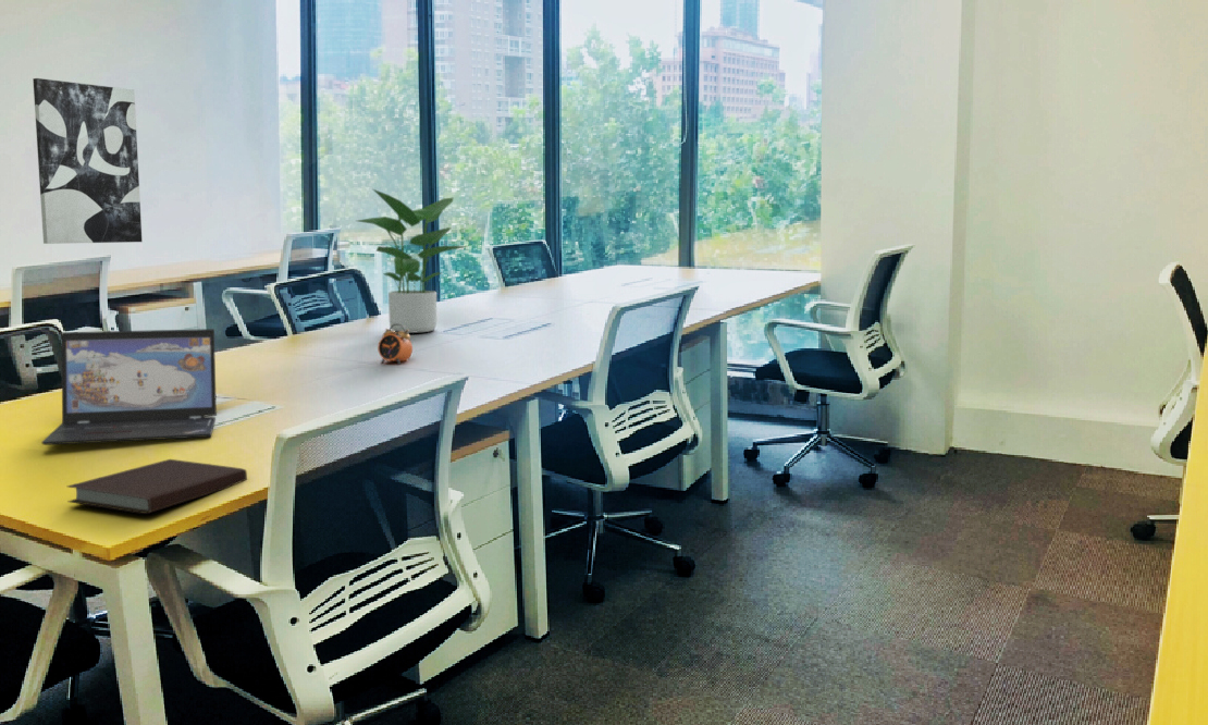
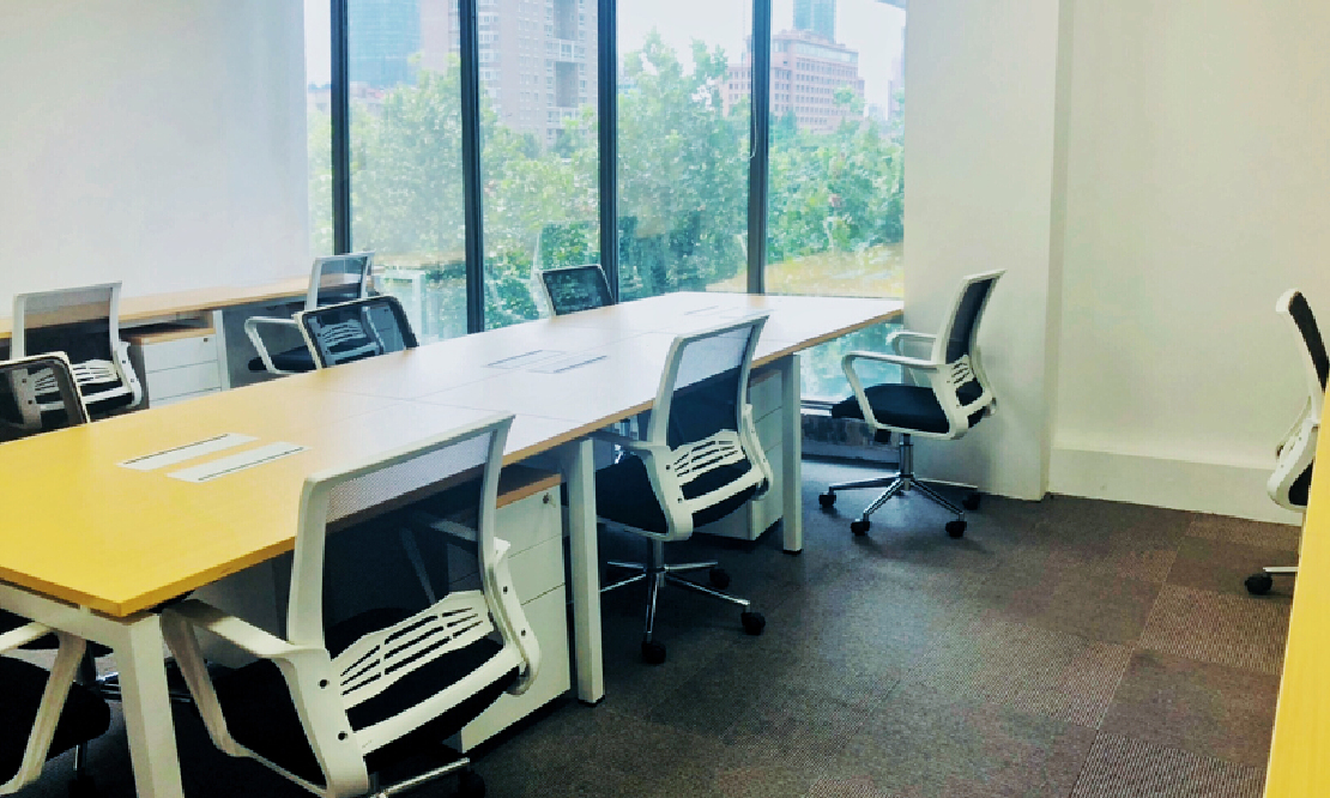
- alarm clock [377,324,414,366]
- laptop [40,328,218,446]
- wall art [32,77,143,245]
- notebook [66,458,248,515]
- potted plant [356,188,470,334]
